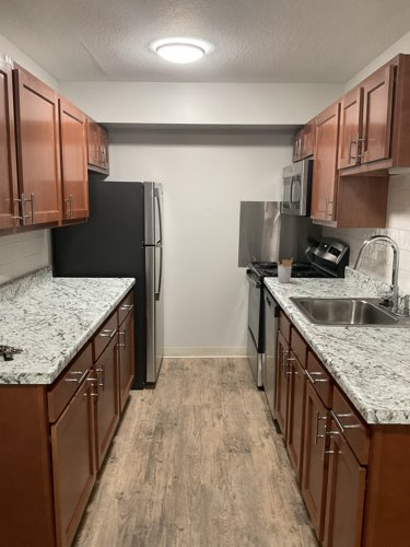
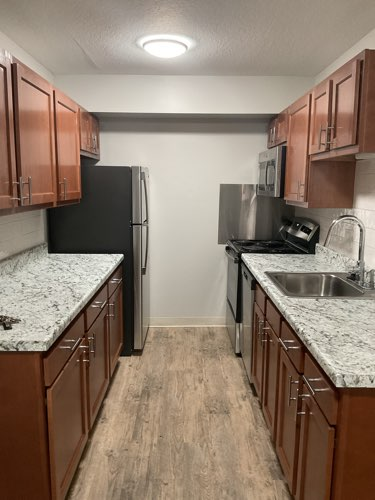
- utensil holder [274,257,294,283]
